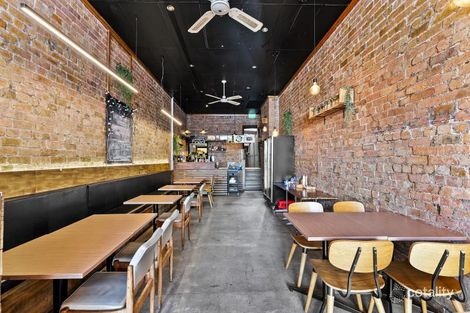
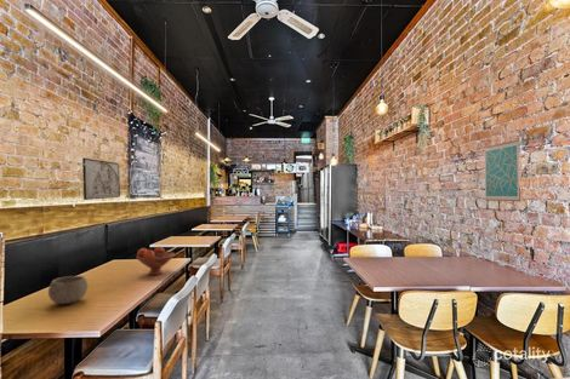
+ fruit bowl [135,246,176,276]
+ bowl [47,275,89,305]
+ wall art [483,139,521,202]
+ relief sculpture [81,157,121,201]
